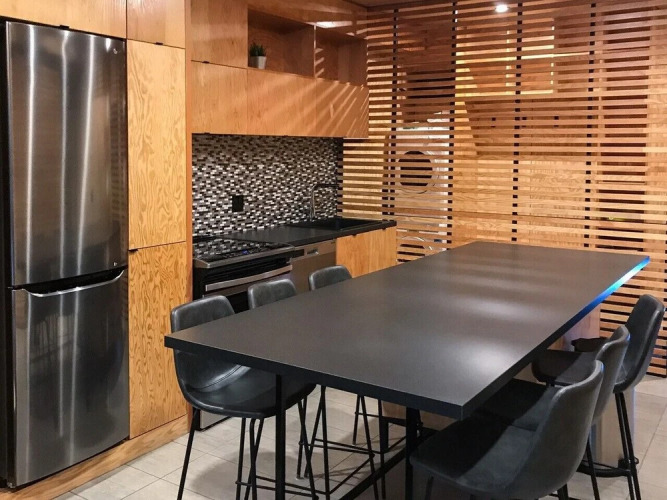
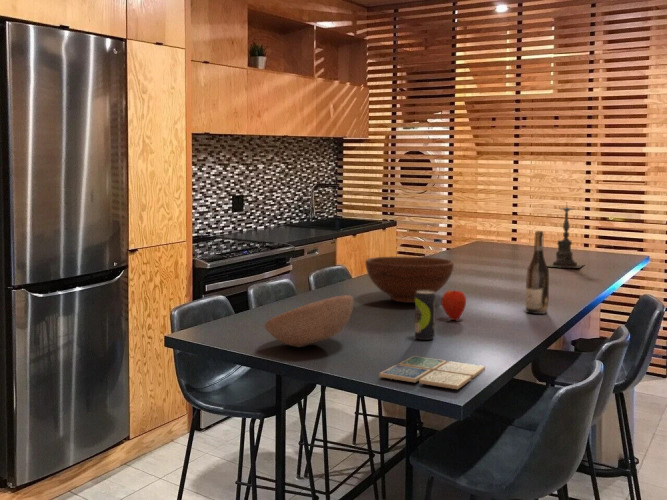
+ wine bottle [524,230,550,315]
+ fruit bowl [364,256,455,304]
+ apple [440,289,467,321]
+ beverage can [414,290,436,341]
+ bowl [264,294,354,348]
+ drink coaster [378,355,486,390]
+ candle holder [547,203,585,269]
